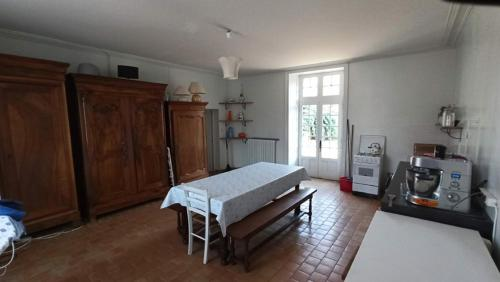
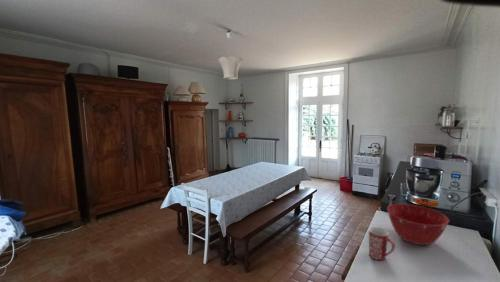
+ mixing bowl [386,203,450,246]
+ mug [367,226,396,261]
